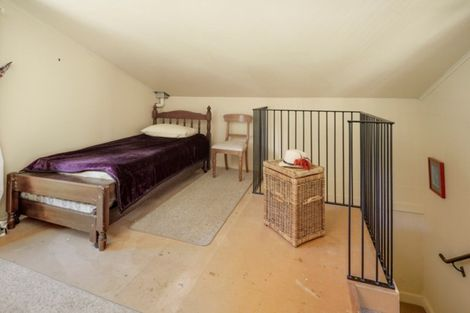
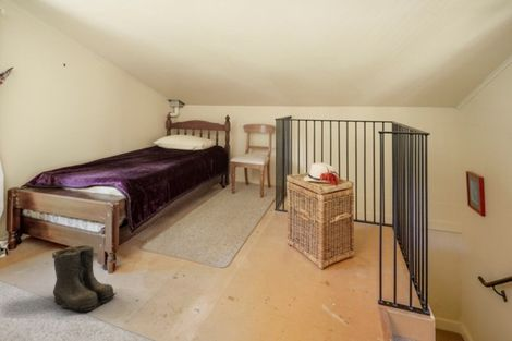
+ boots [51,244,118,313]
